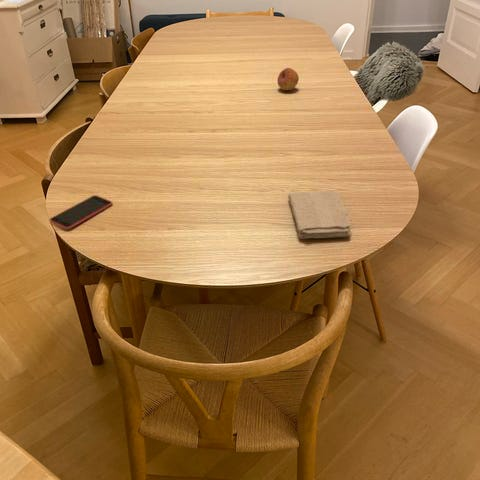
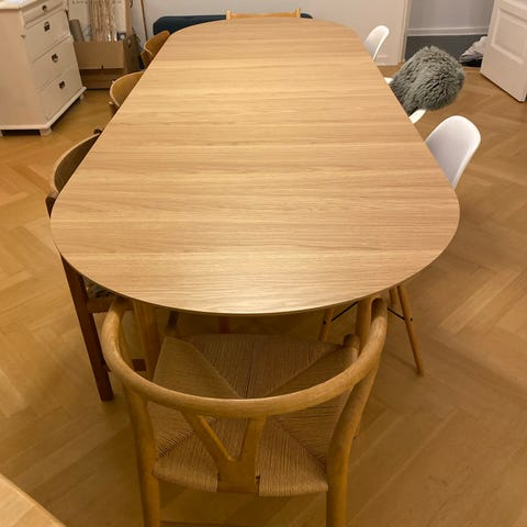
- smartphone [49,194,114,230]
- fruit [276,67,300,92]
- washcloth [287,189,352,240]
